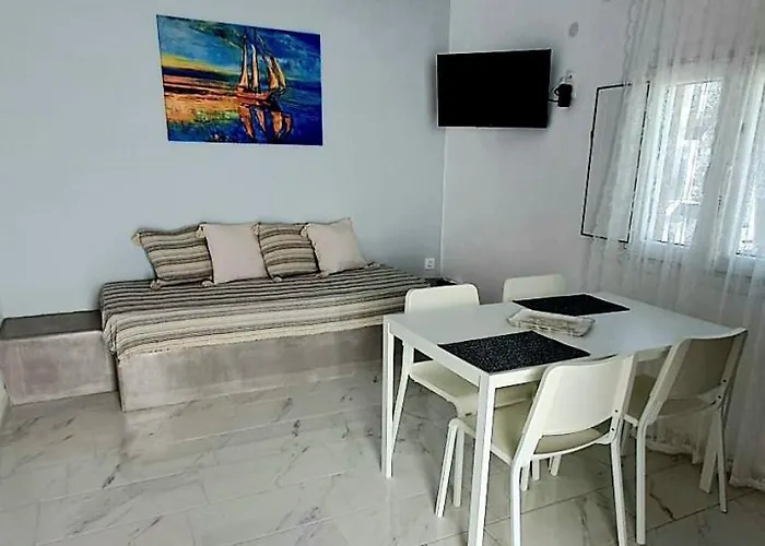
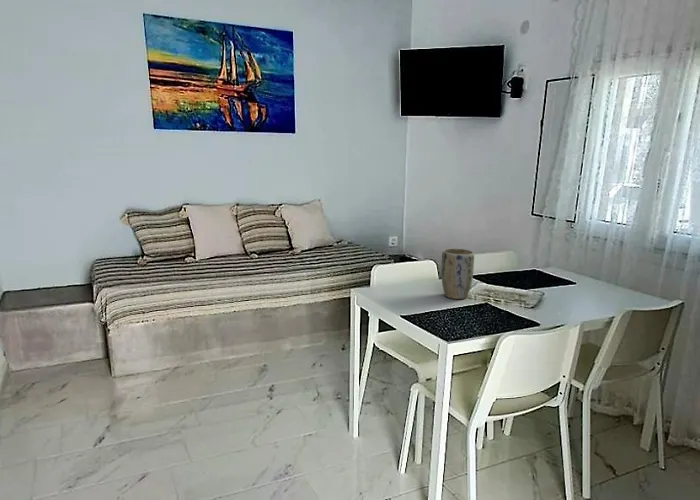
+ plant pot [440,247,475,300]
